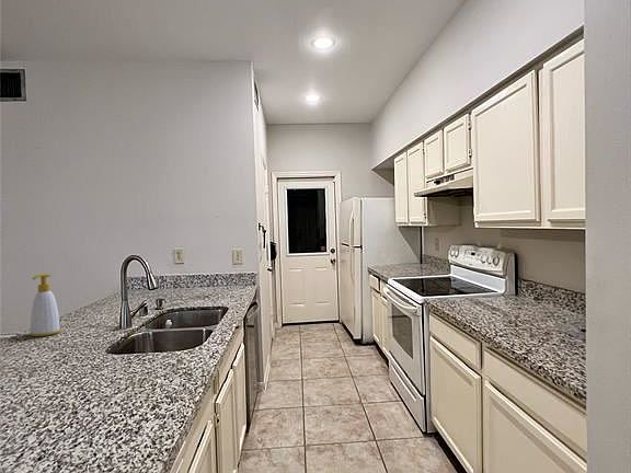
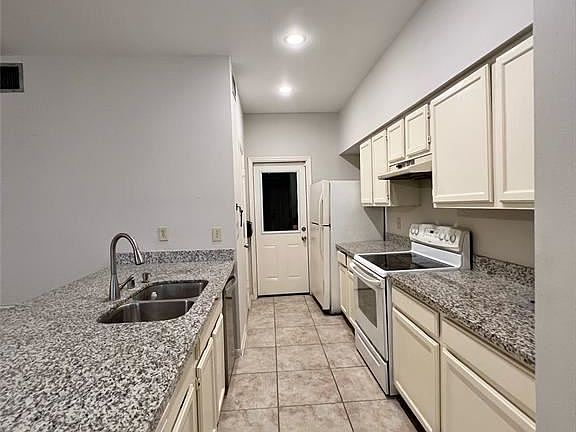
- soap bottle [28,274,61,337]
